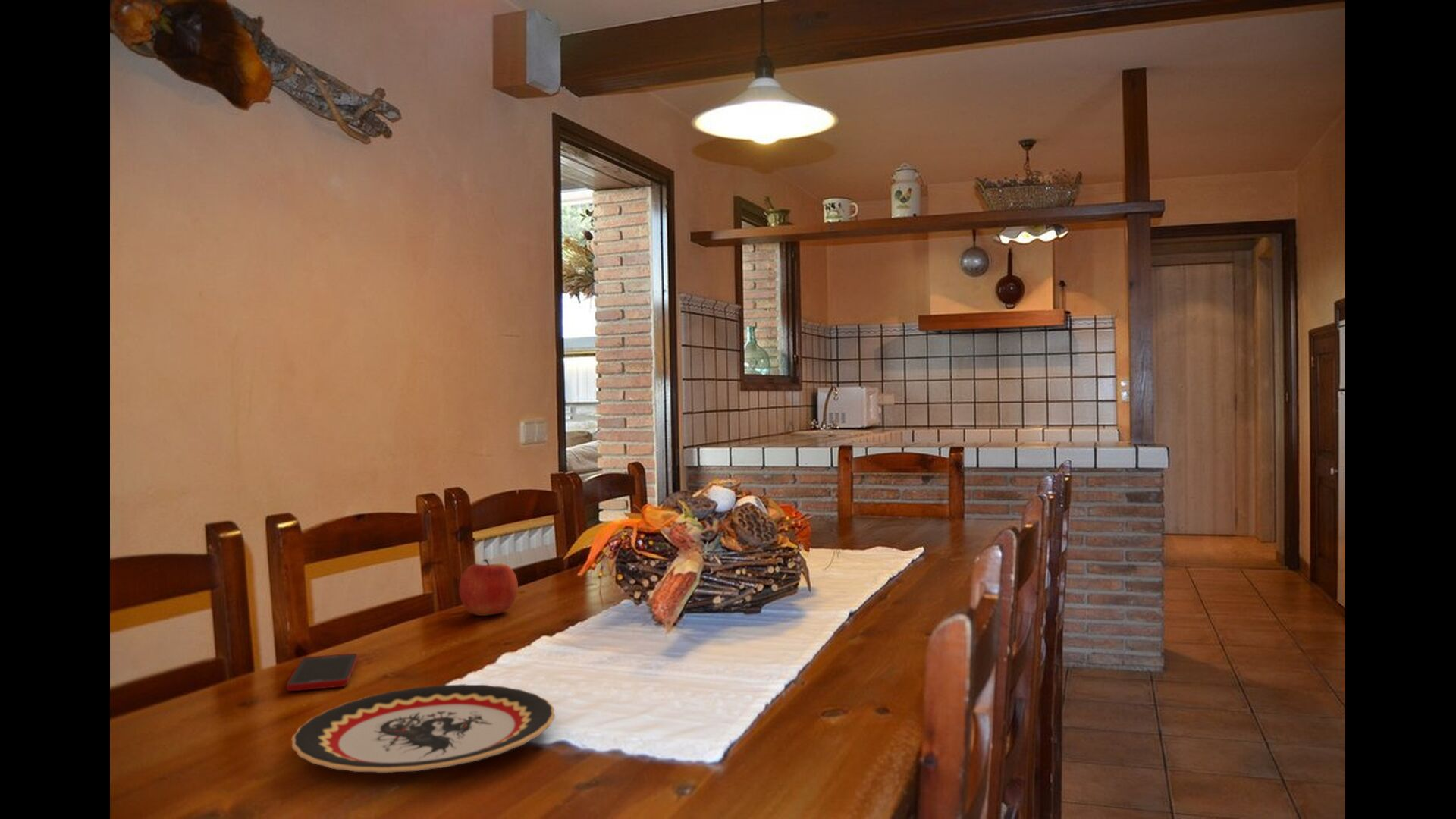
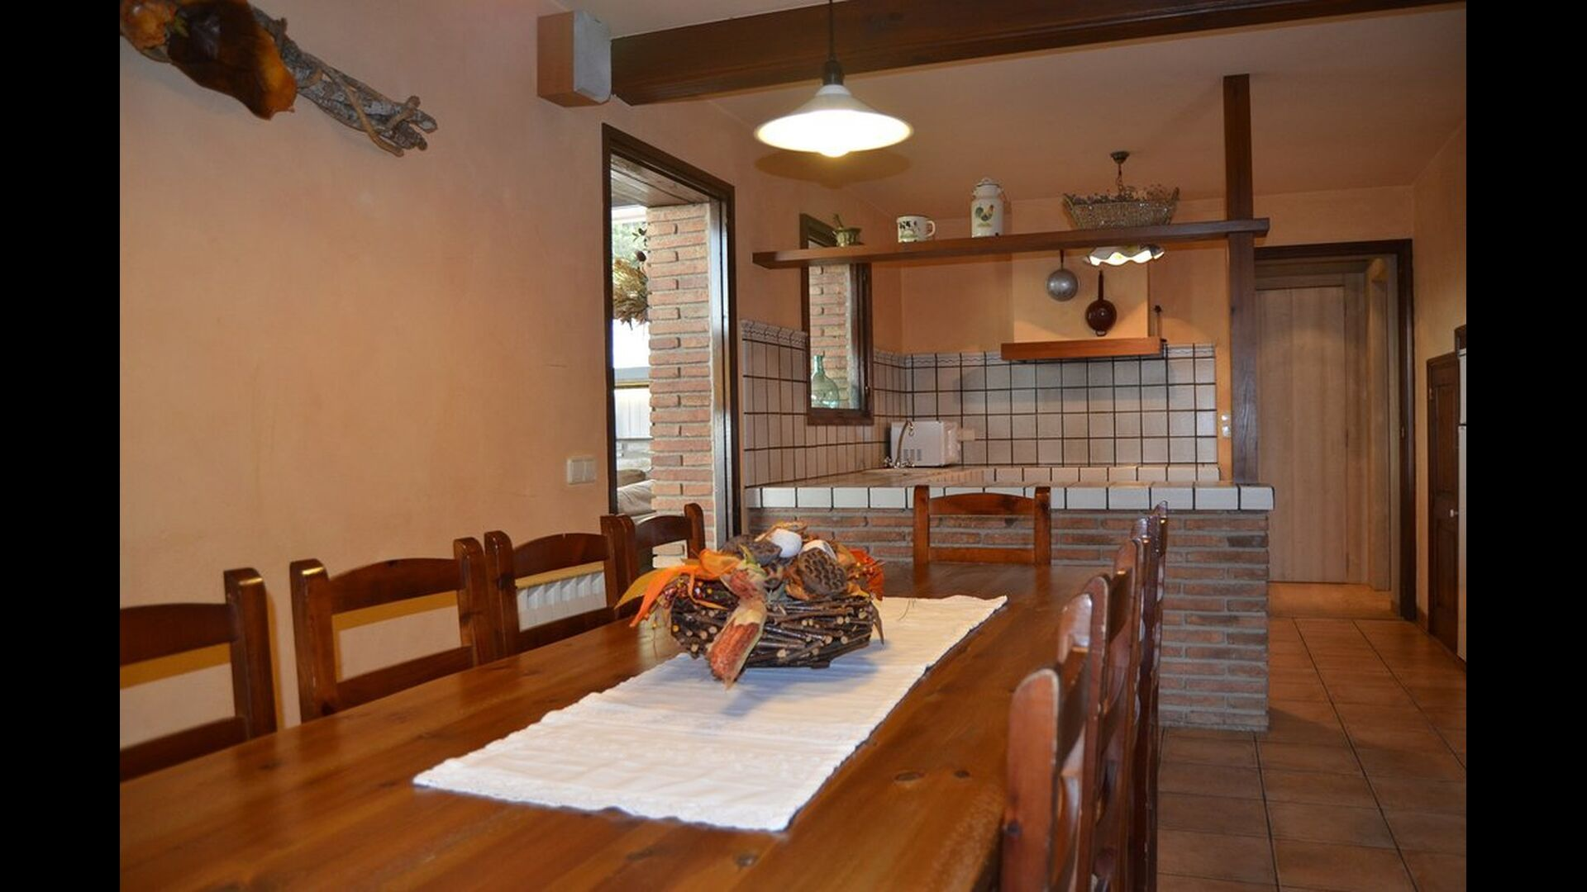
- plate [290,683,556,773]
- cell phone [286,653,358,692]
- apple [458,558,519,617]
